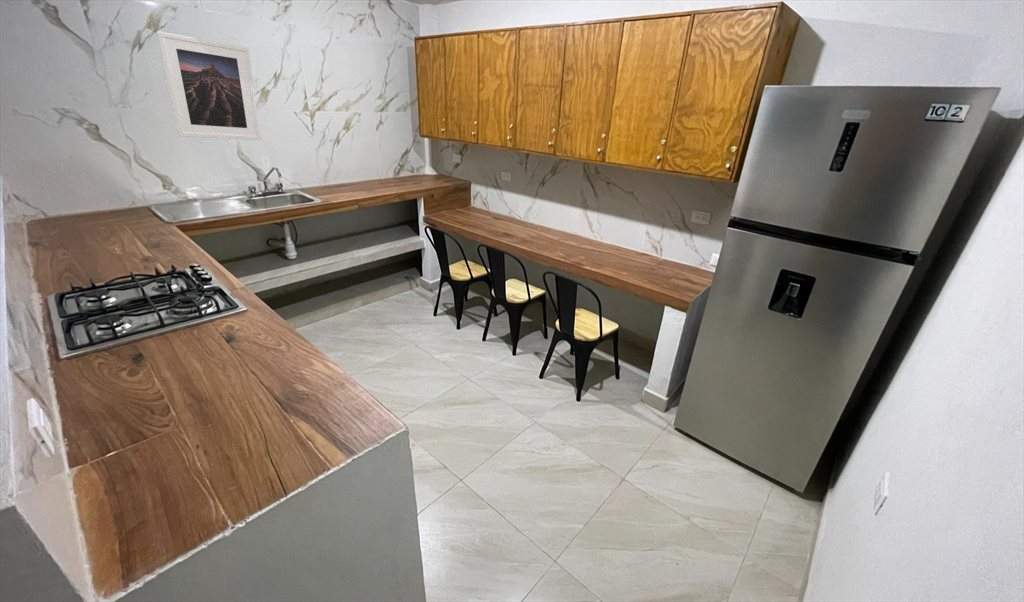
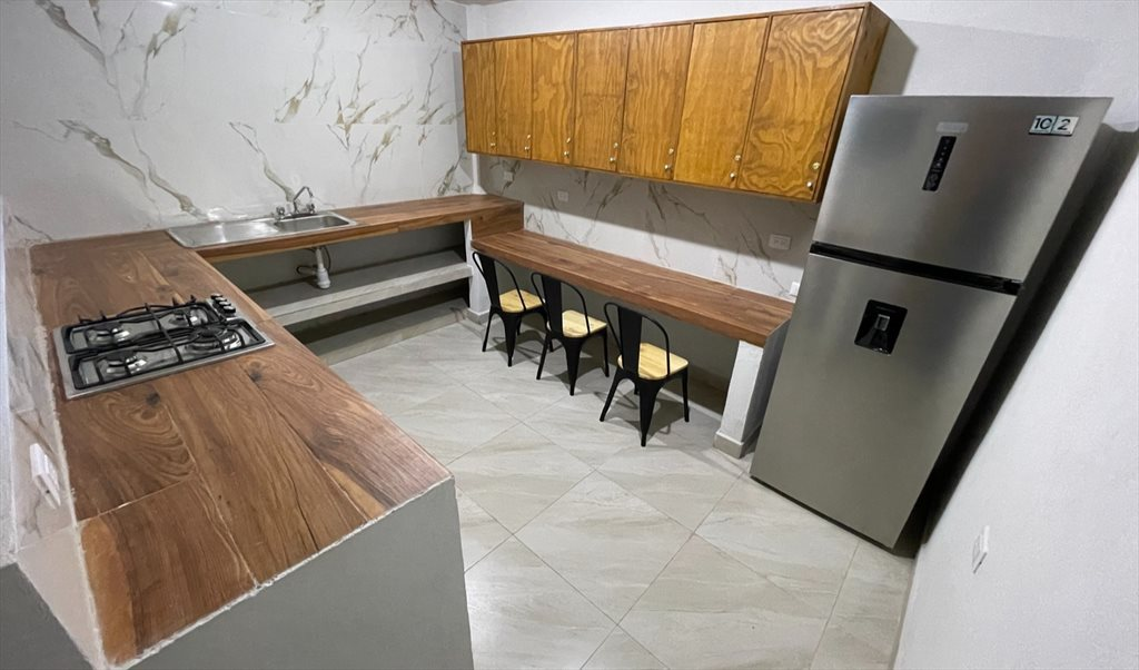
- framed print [156,30,262,141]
